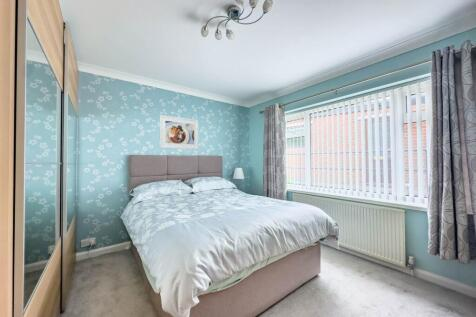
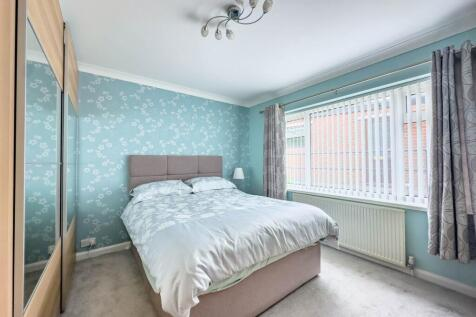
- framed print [159,114,199,150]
